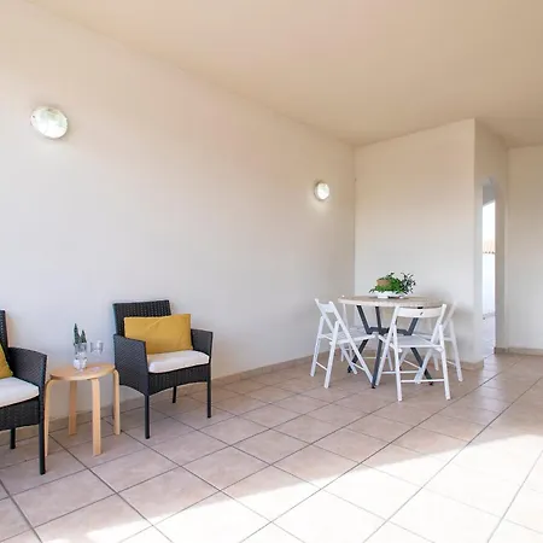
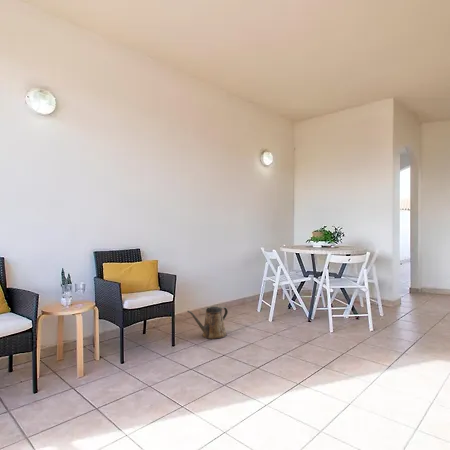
+ watering can [186,306,229,340]
